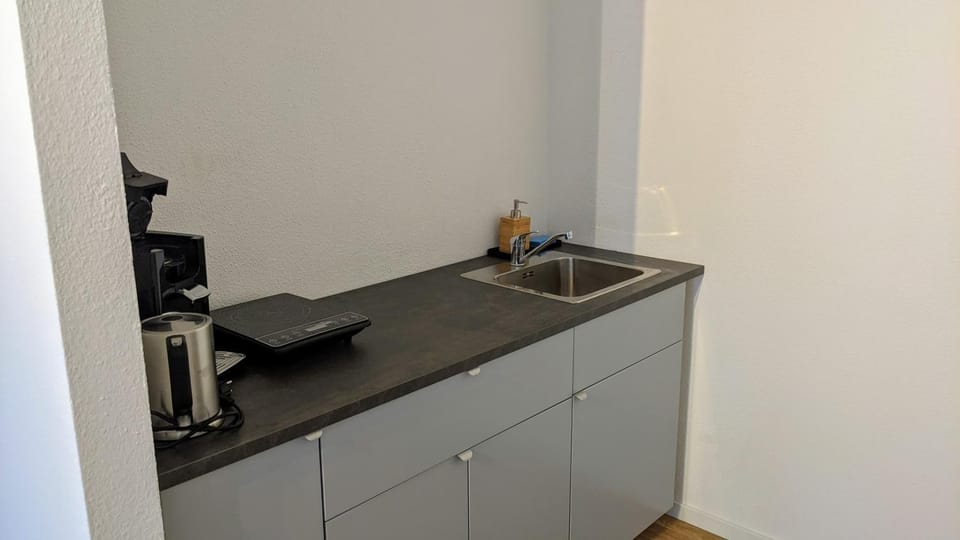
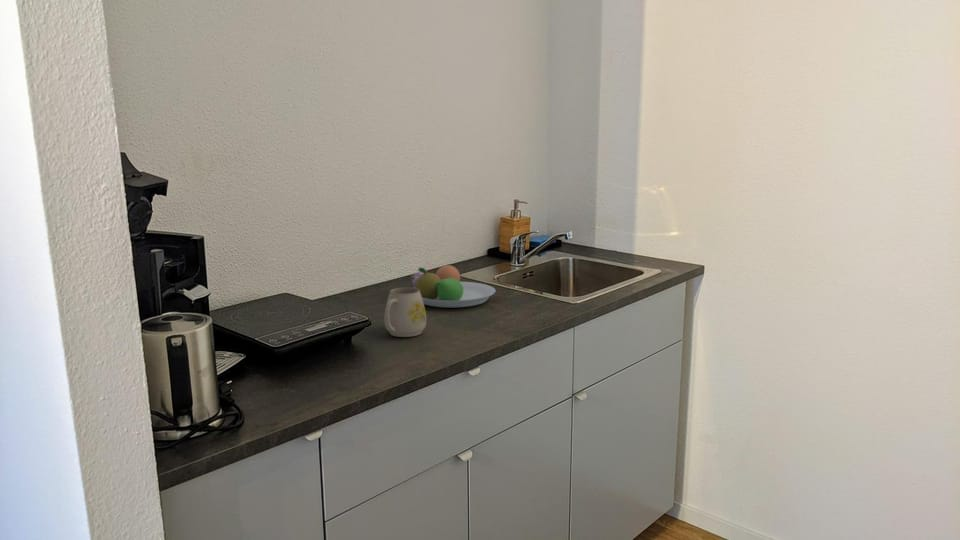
+ mug [383,286,427,338]
+ fruit bowl [410,263,497,308]
